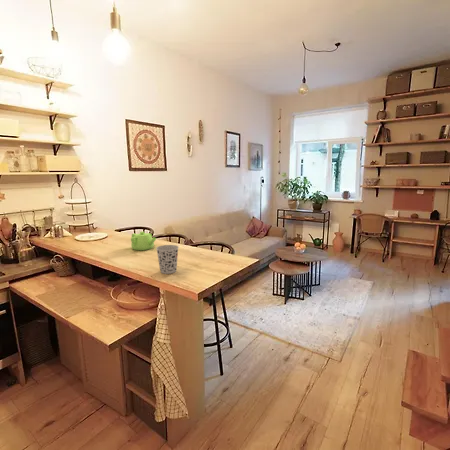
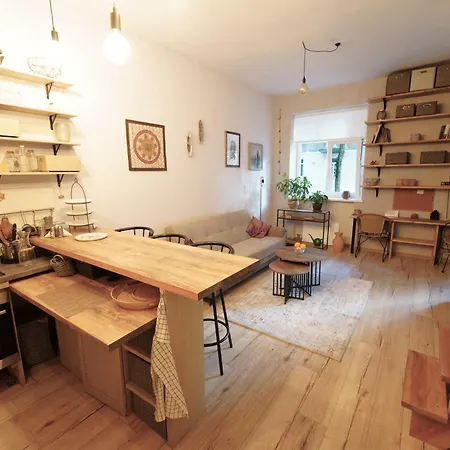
- cup [155,244,180,275]
- teapot [130,231,157,251]
